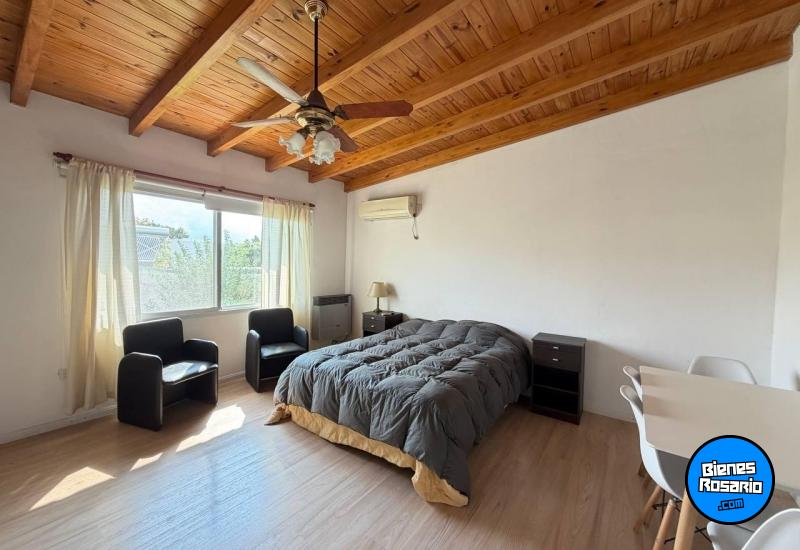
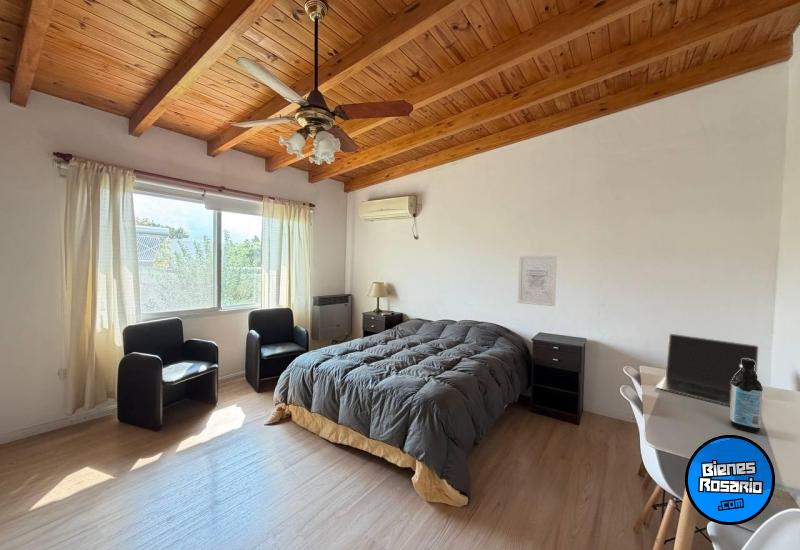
+ water bottle [728,359,764,434]
+ wall art [517,255,558,307]
+ laptop [655,333,760,407]
